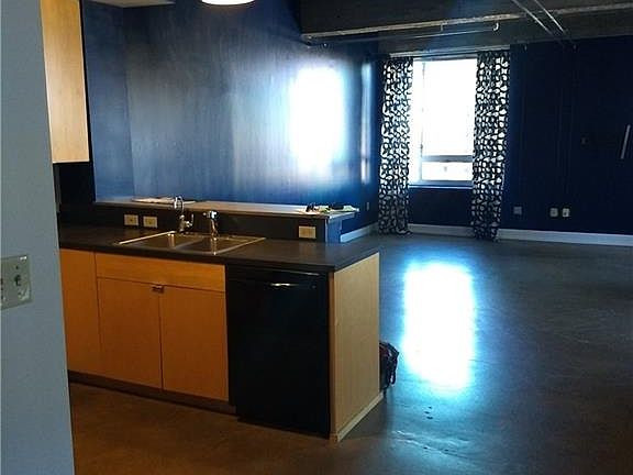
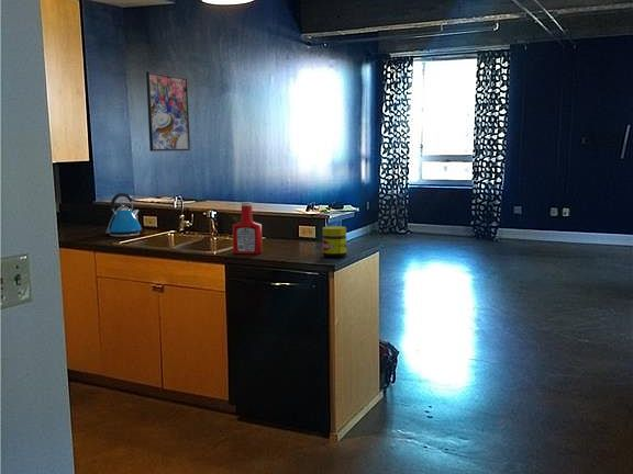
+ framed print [145,70,191,153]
+ soap bottle [232,201,264,255]
+ kettle [104,192,143,238]
+ jar [322,225,347,259]
